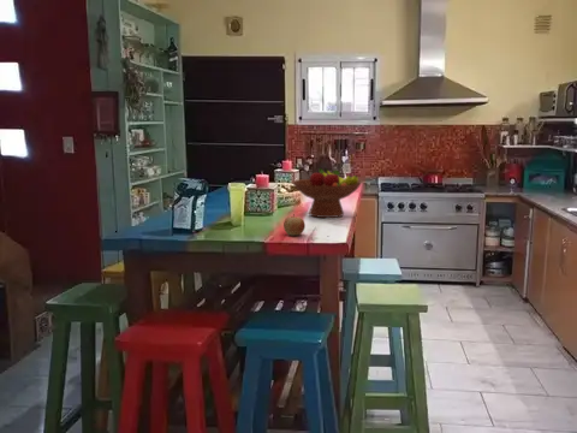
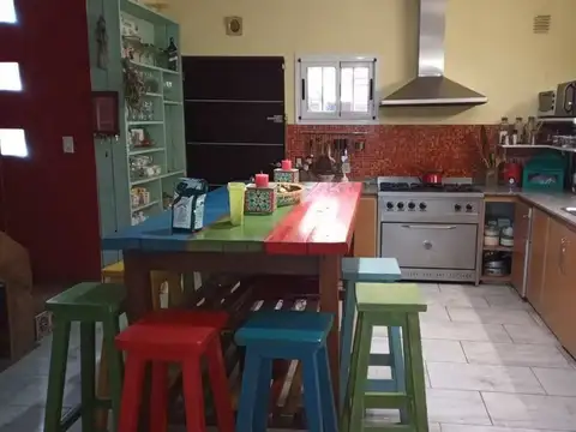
- fruit bowl [291,166,363,219]
- apple [282,213,307,237]
